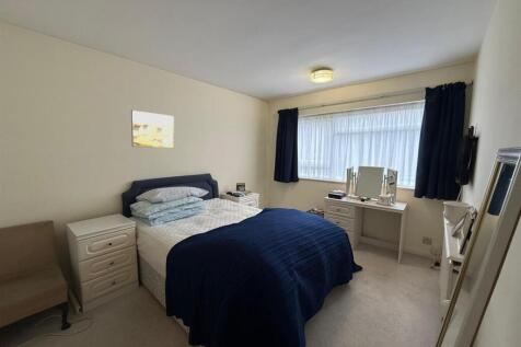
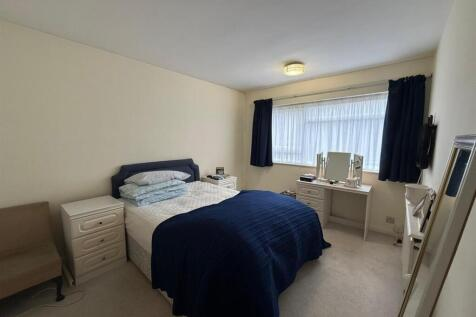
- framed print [130,108,175,149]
